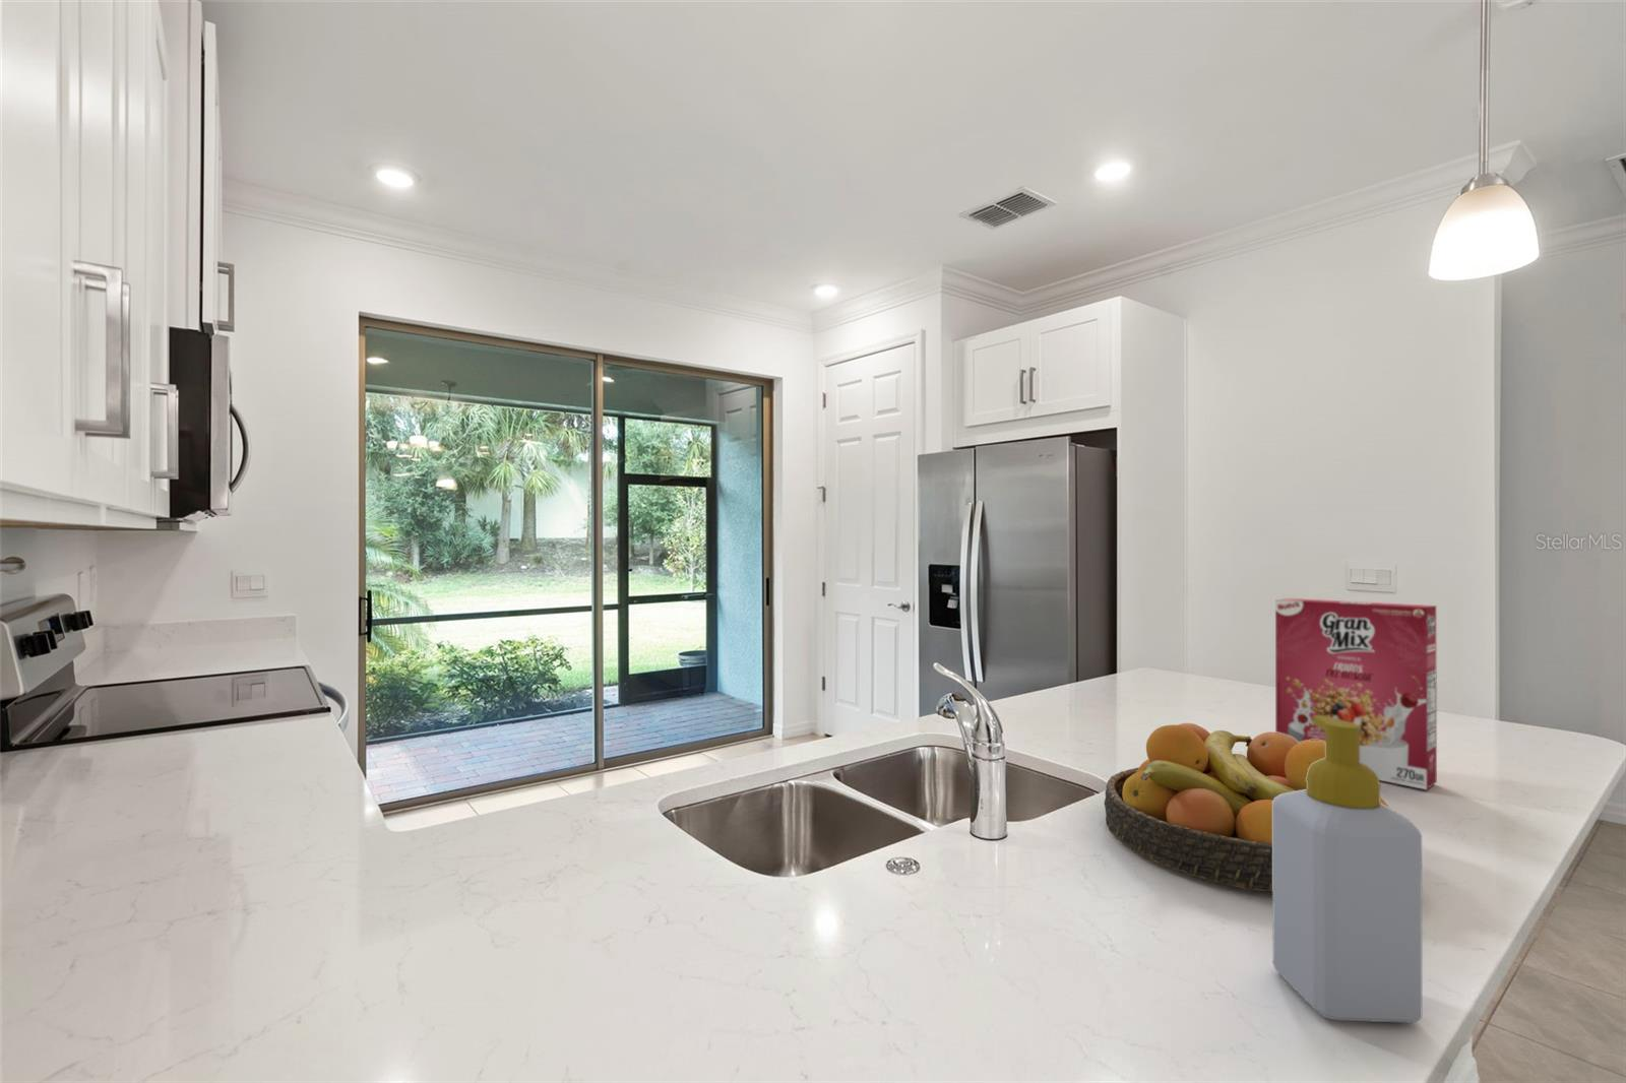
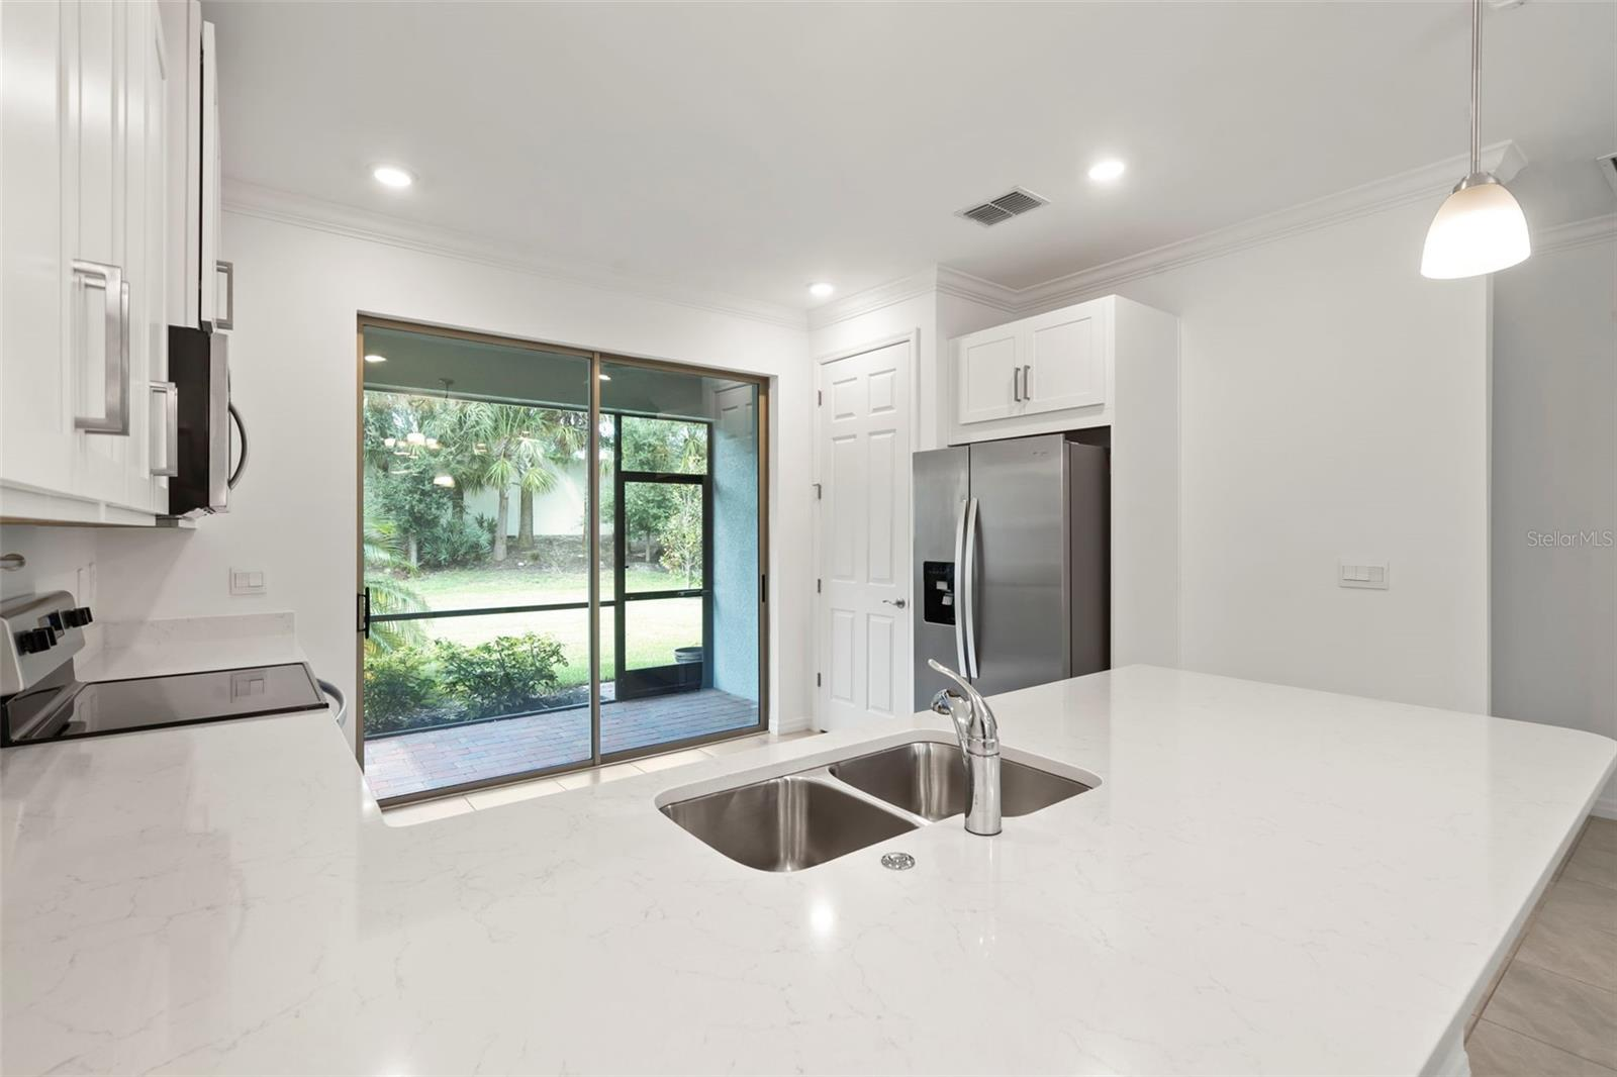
- cereal box [1274,597,1437,790]
- soap bottle [1272,716,1423,1024]
- fruit bowl [1104,723,1389,893]
